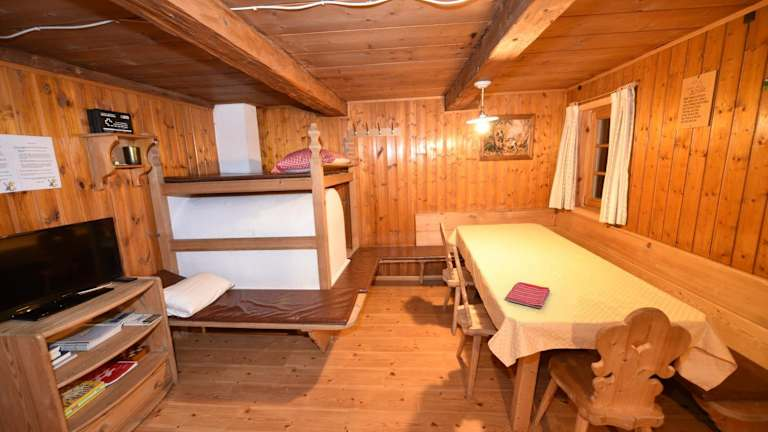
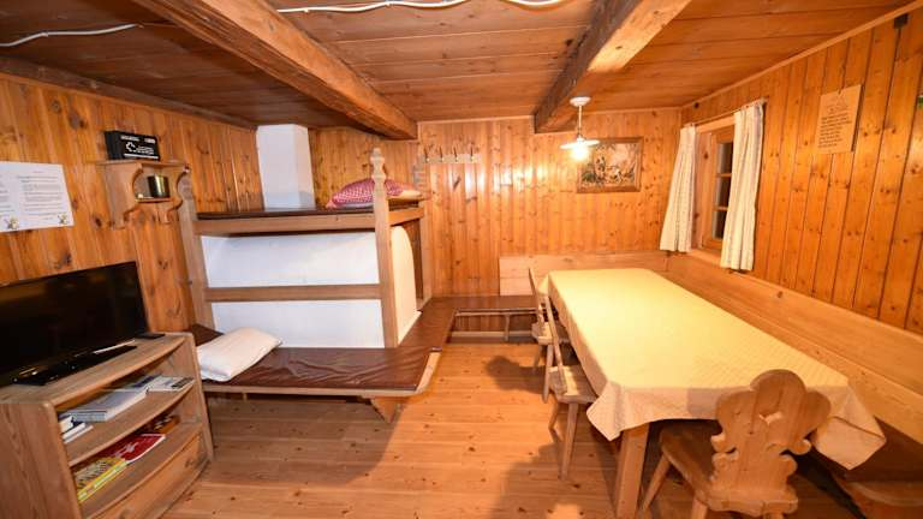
- dish towel [505,281,551,310]
